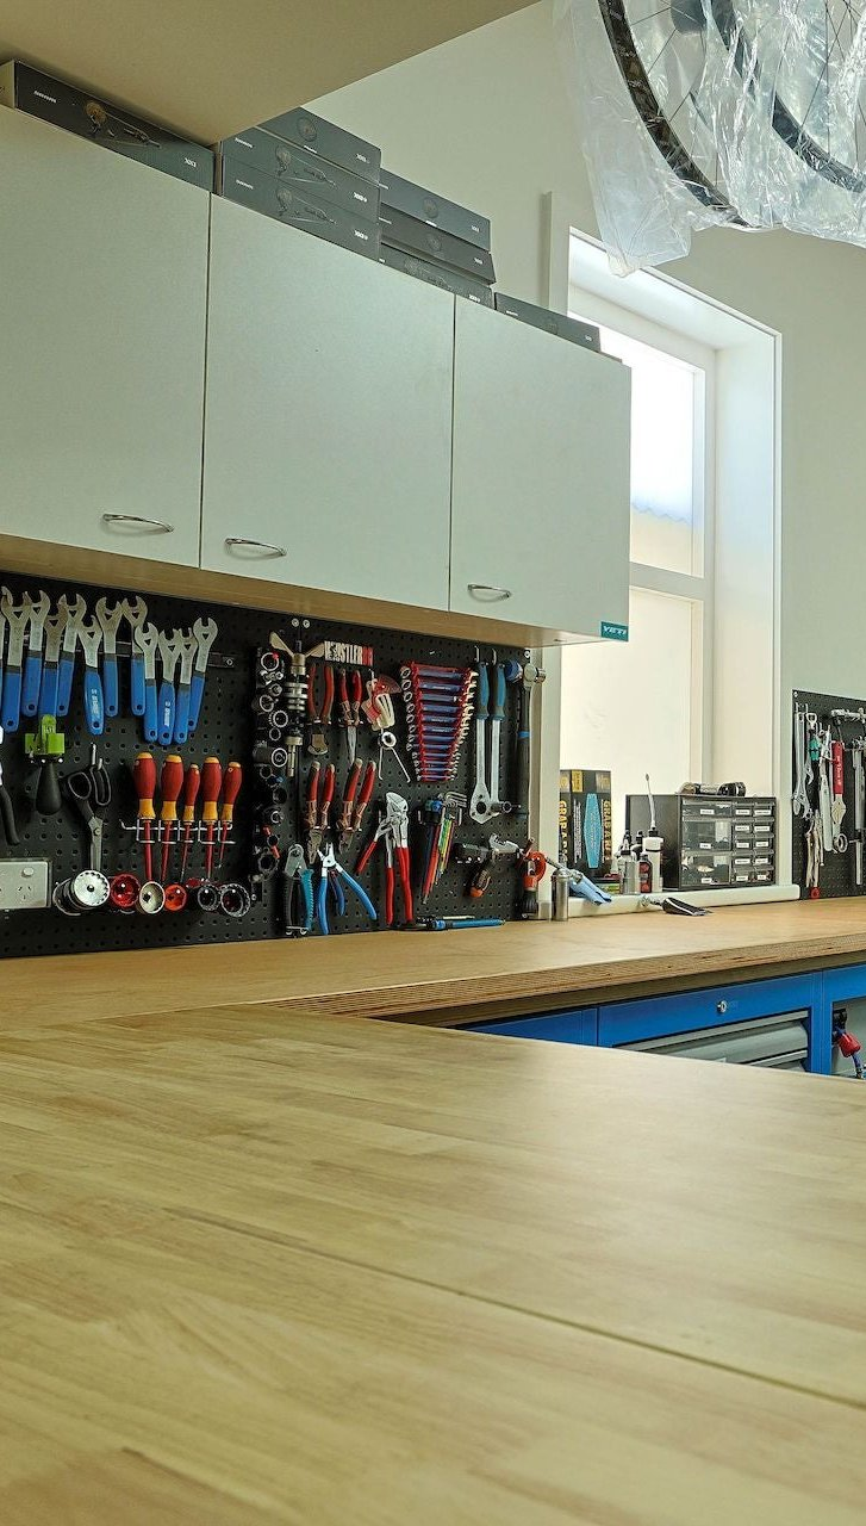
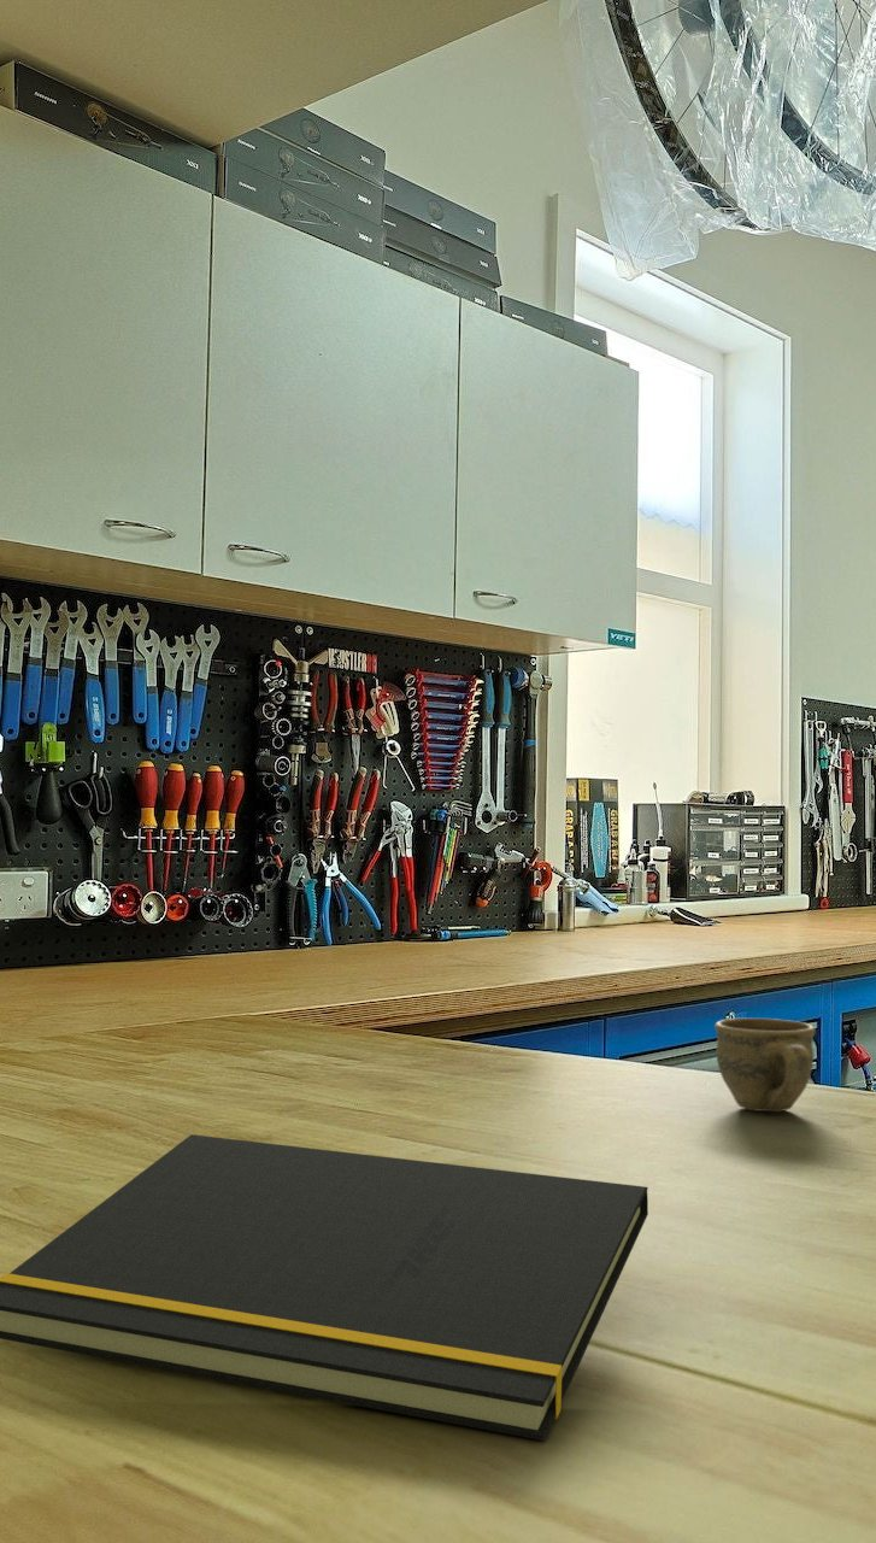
+ cup [713,1017,817,1113]
+ notepad [0,1133,649,1442]
